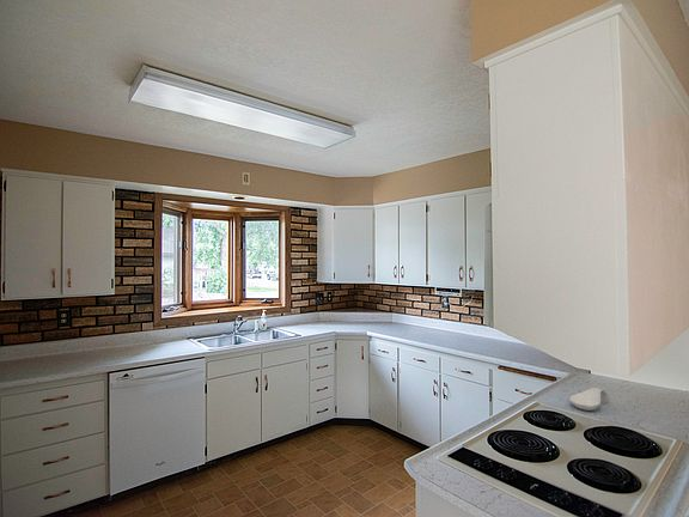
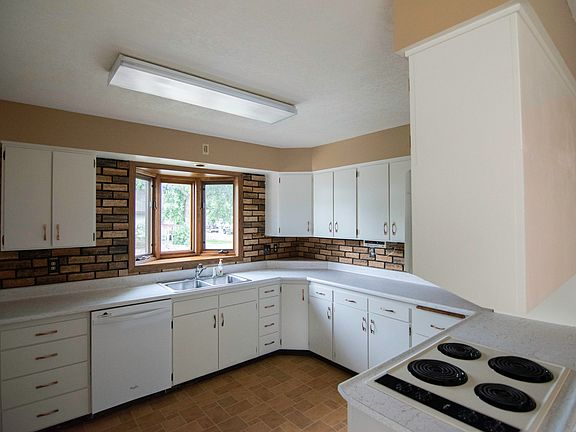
- spoon rest [568,387,611,412]
